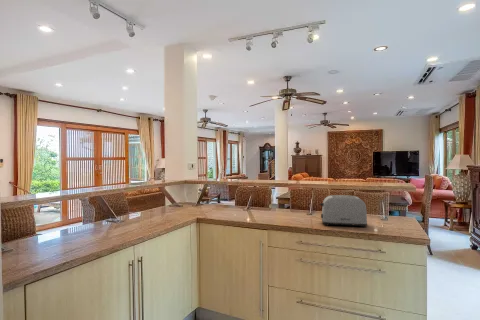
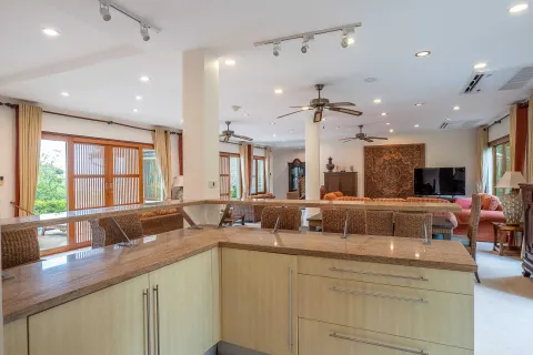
- toaster [319,194,368,228]
